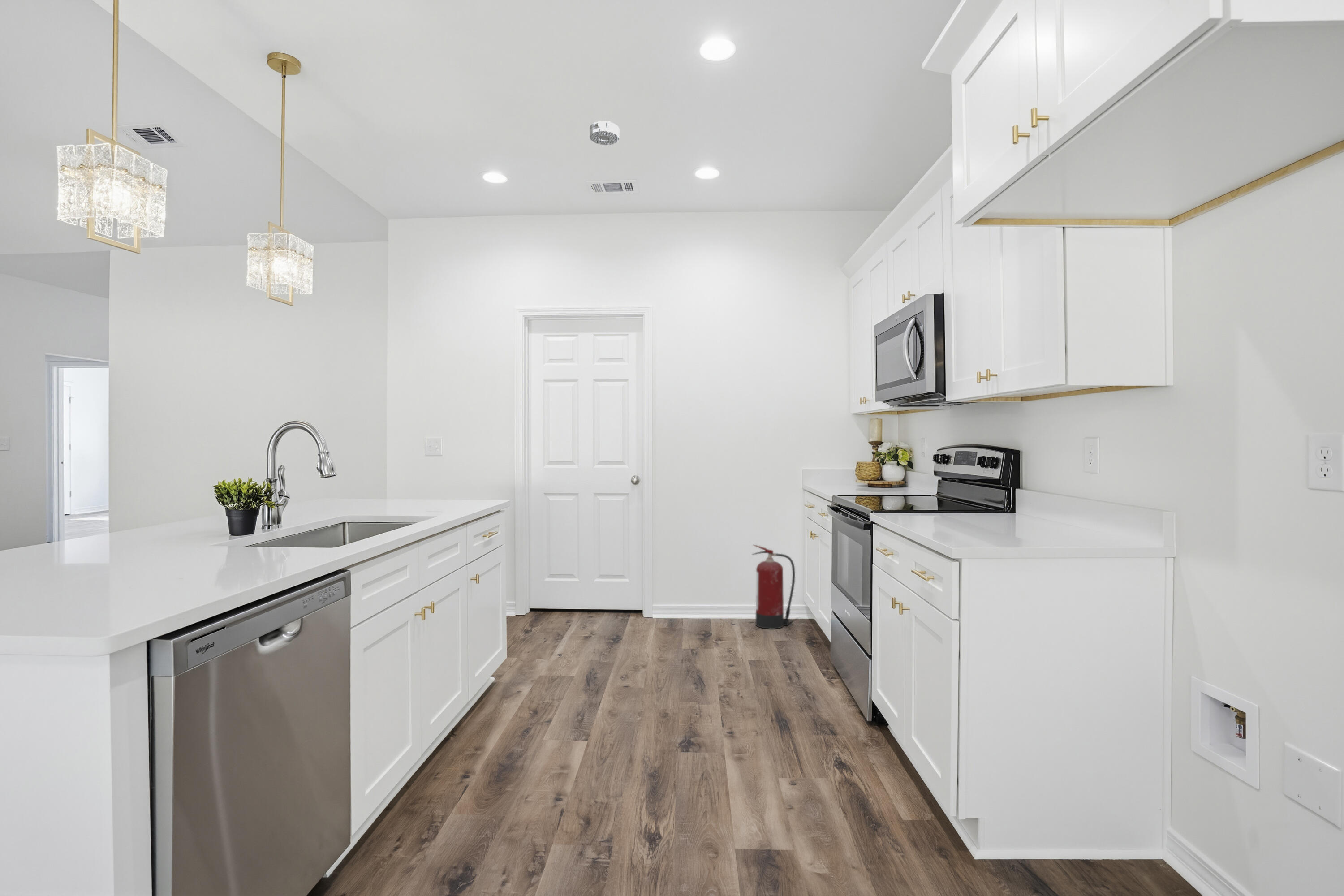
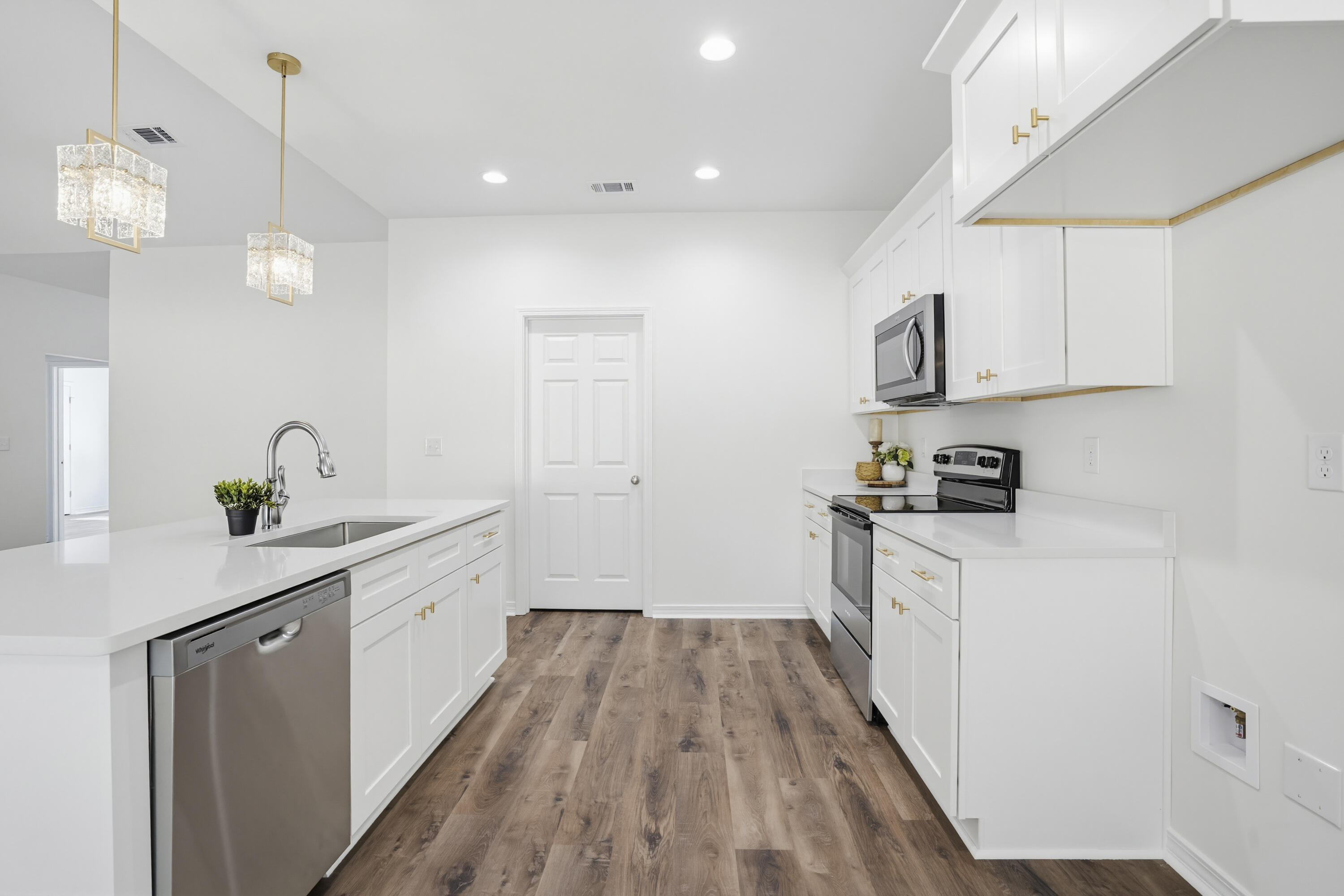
- fire extinguisher [752,544,796,629]
- smoke detector [589,120,620,146]
